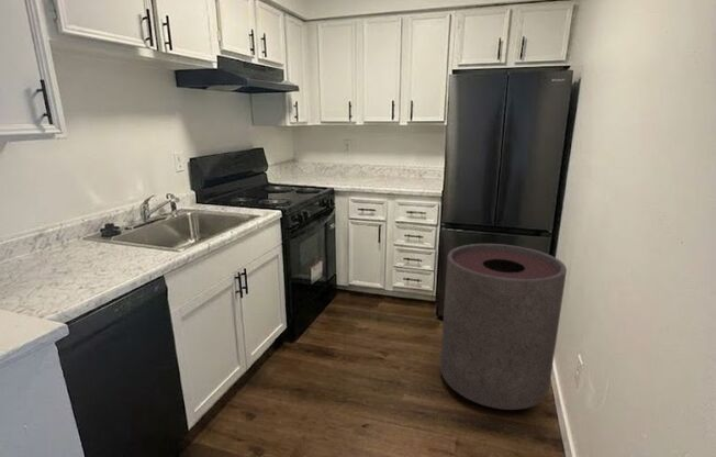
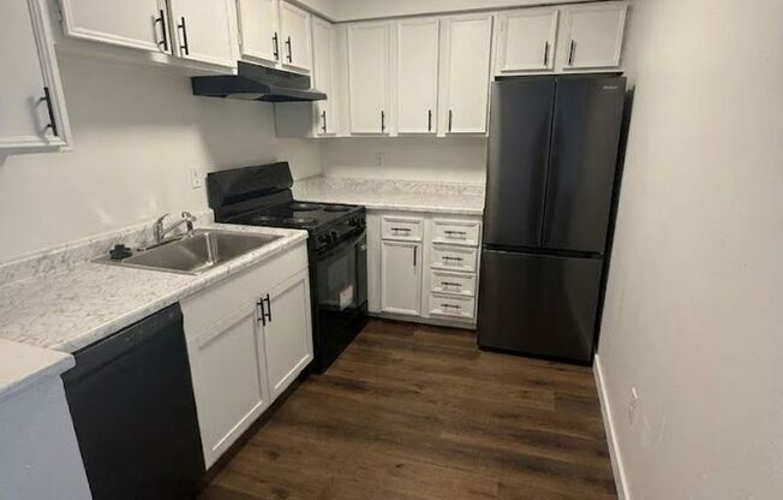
- trash can [439,243,568,411]
